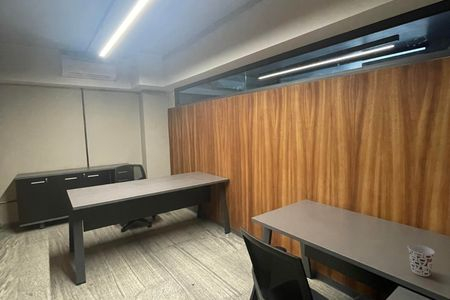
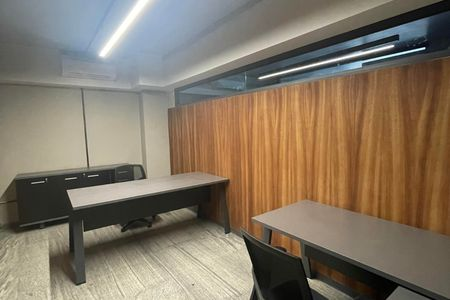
- cup [407,244,436,277]
